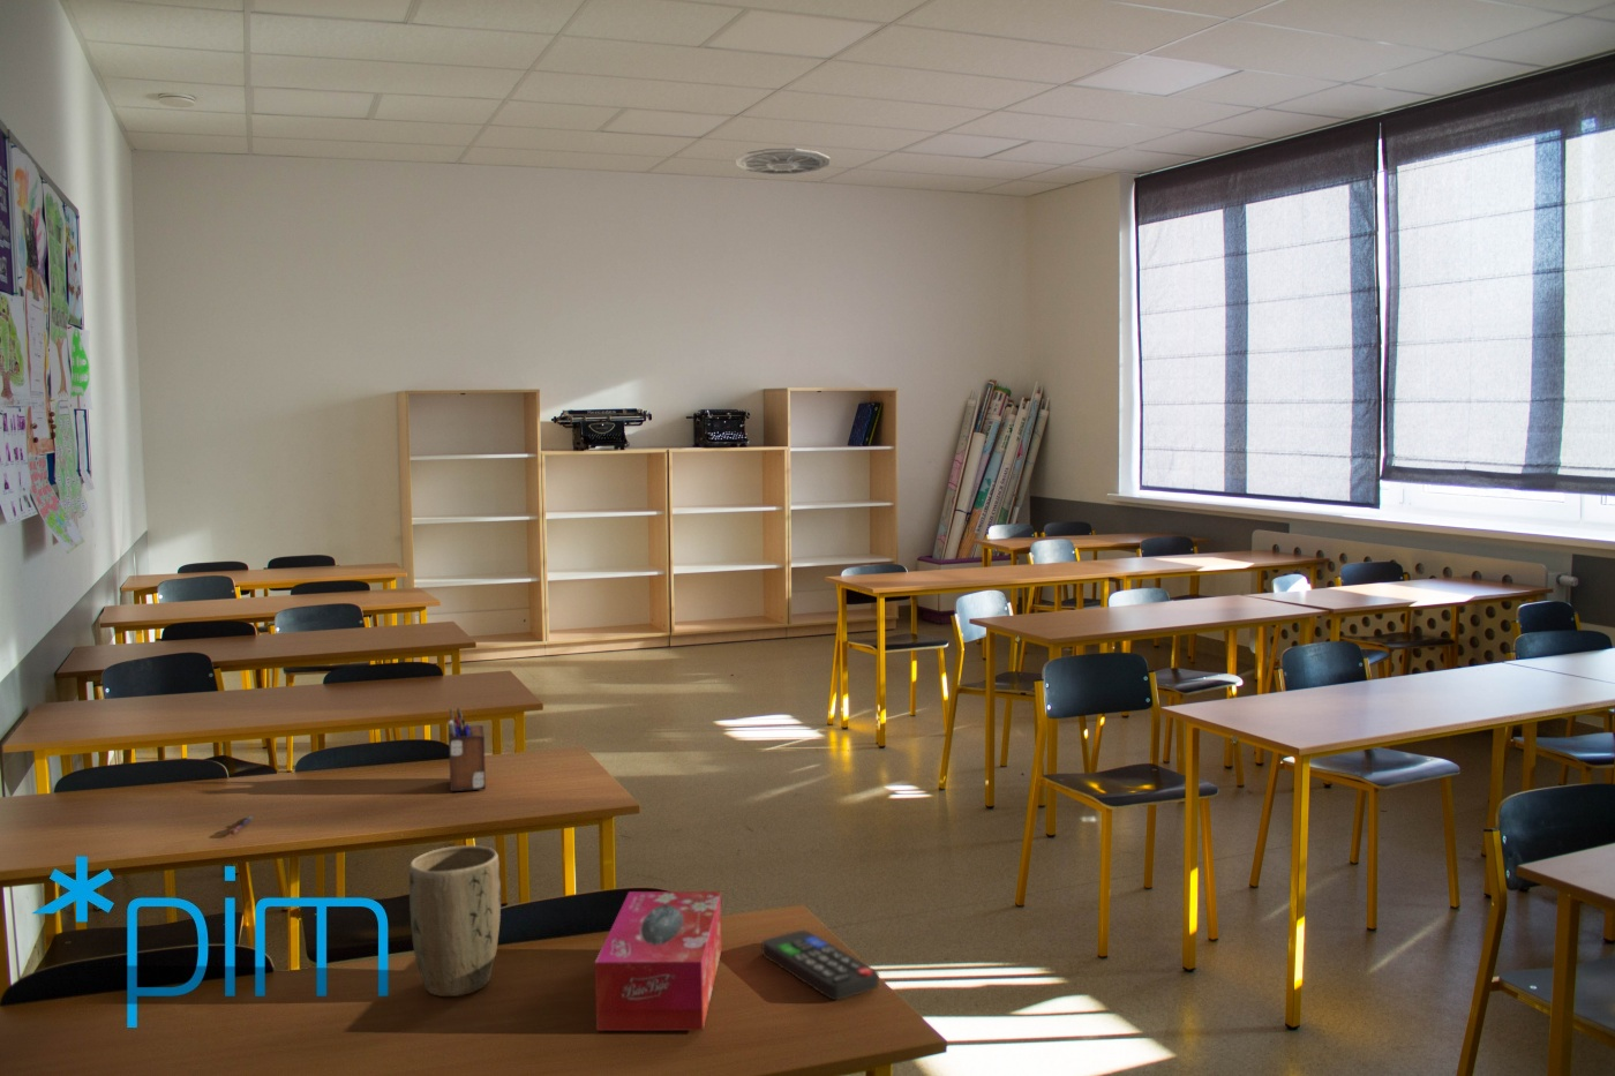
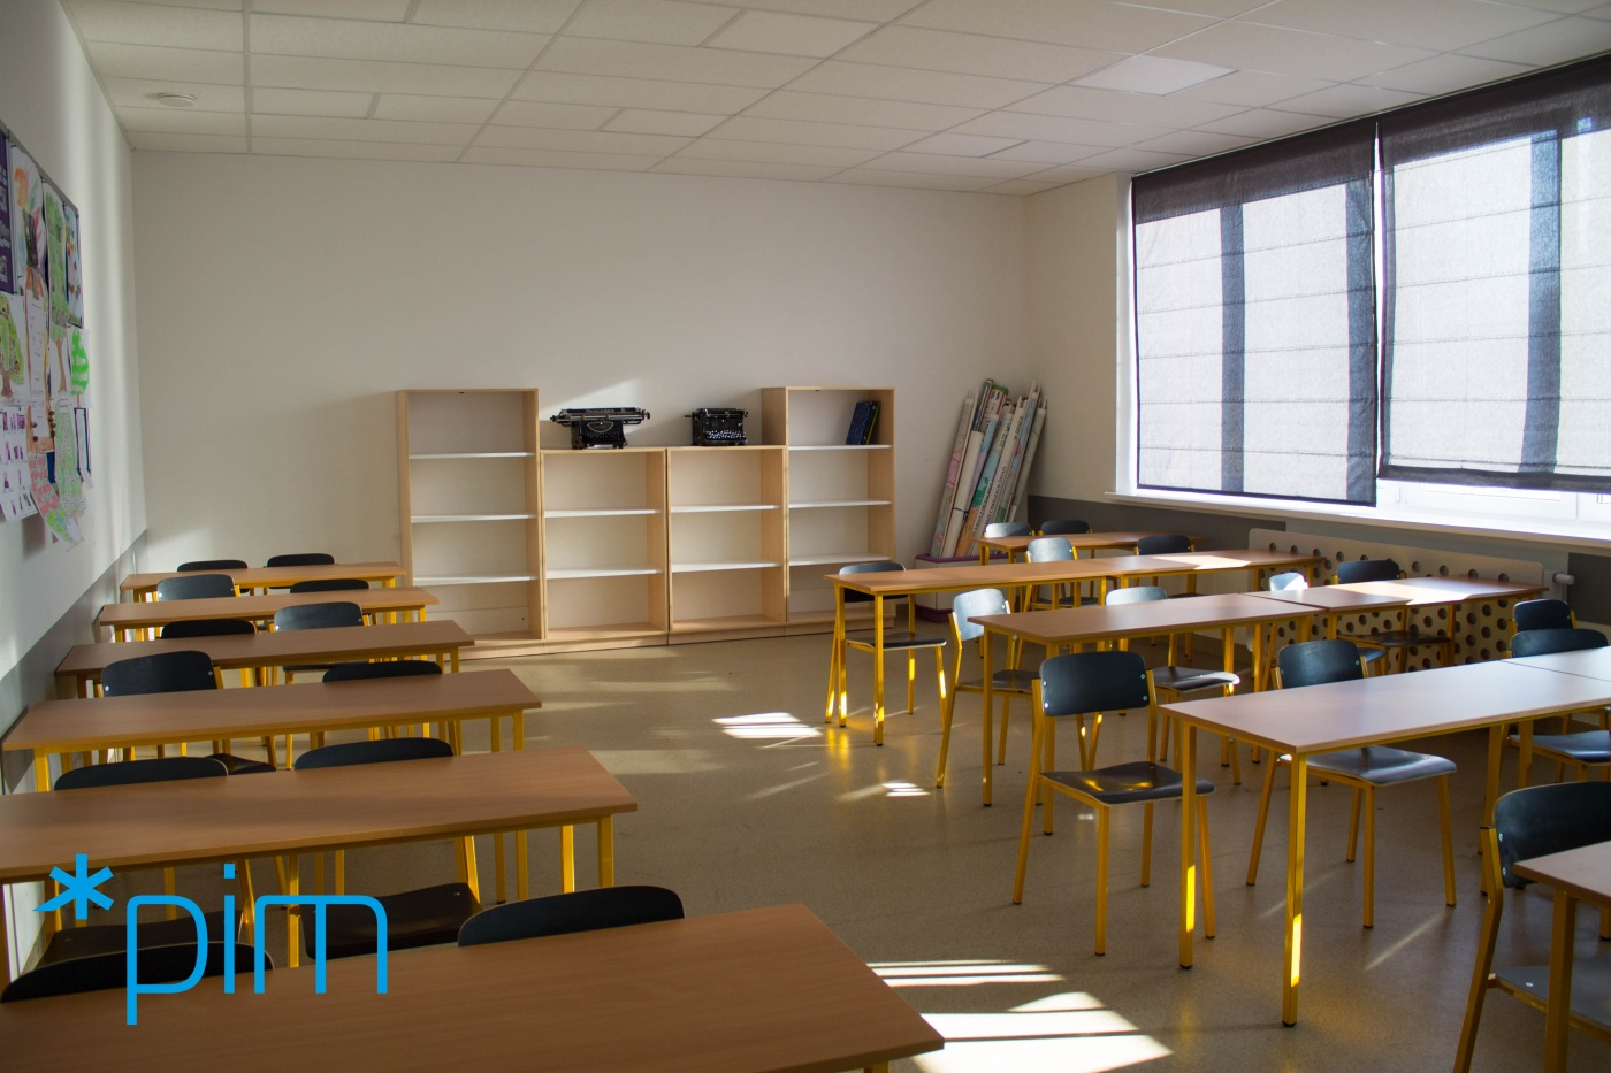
- pen [229,815,252,836]
- ceiling vent [735,148,831,175]
- plant pot [408,844,502,998]
- tissue box [594,890,722,1033]
- remote control [761,929,880,1002]
- desk organizer [447,707,486,793]
